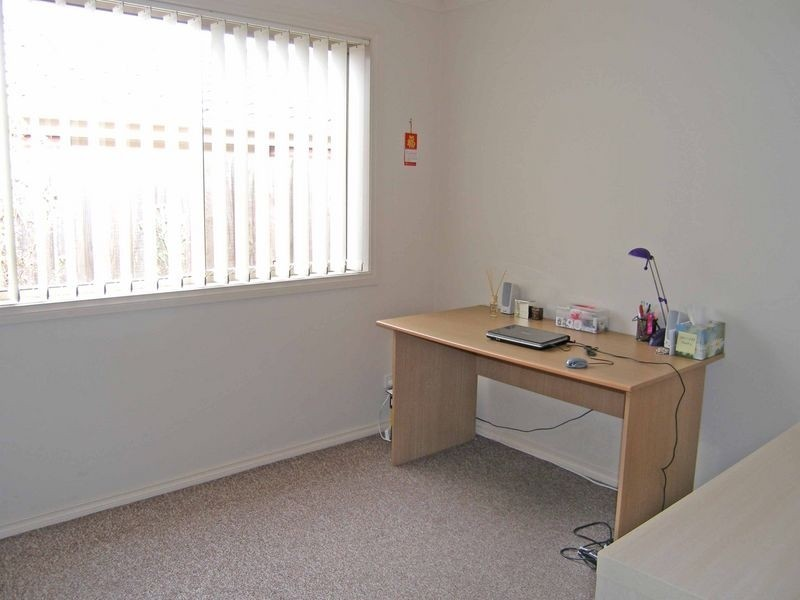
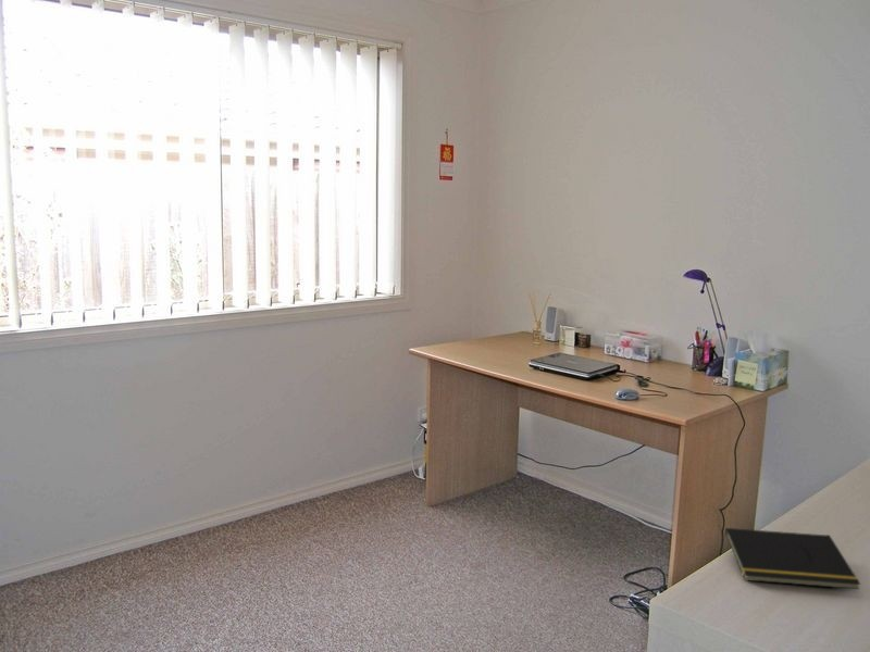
+ notepad [720,527,861,590]
